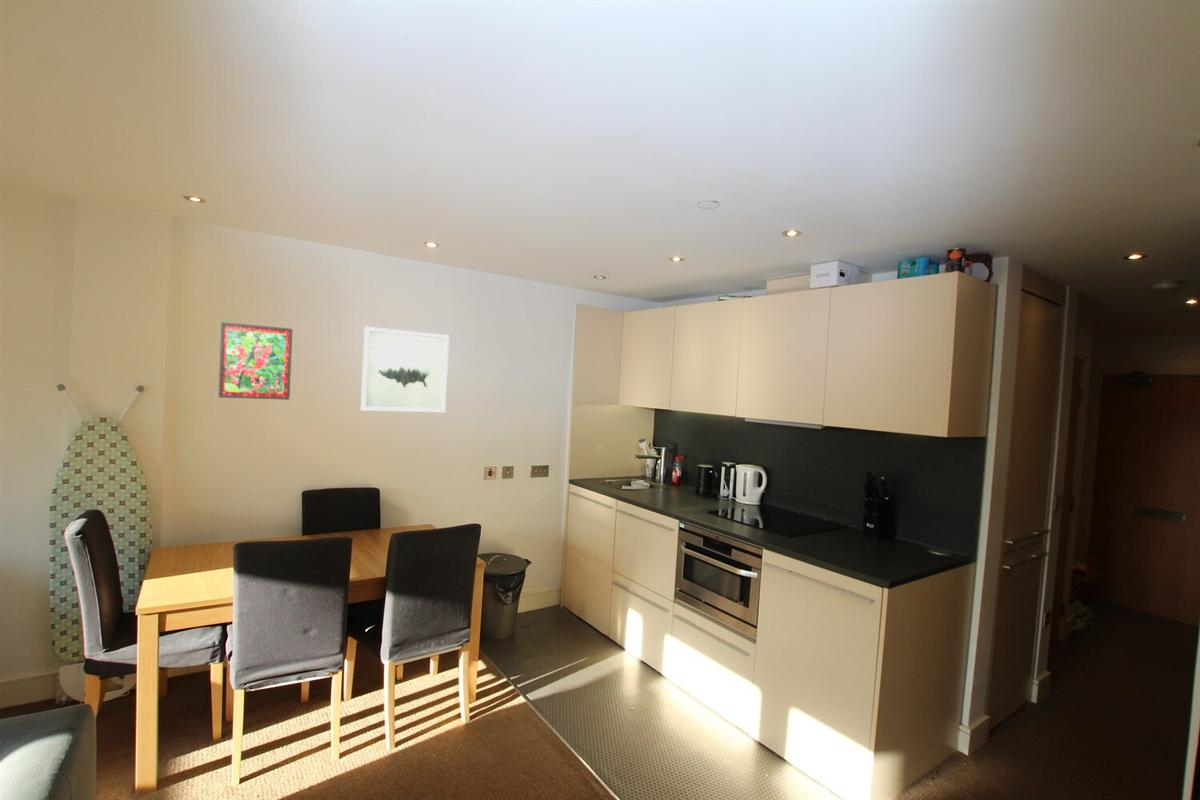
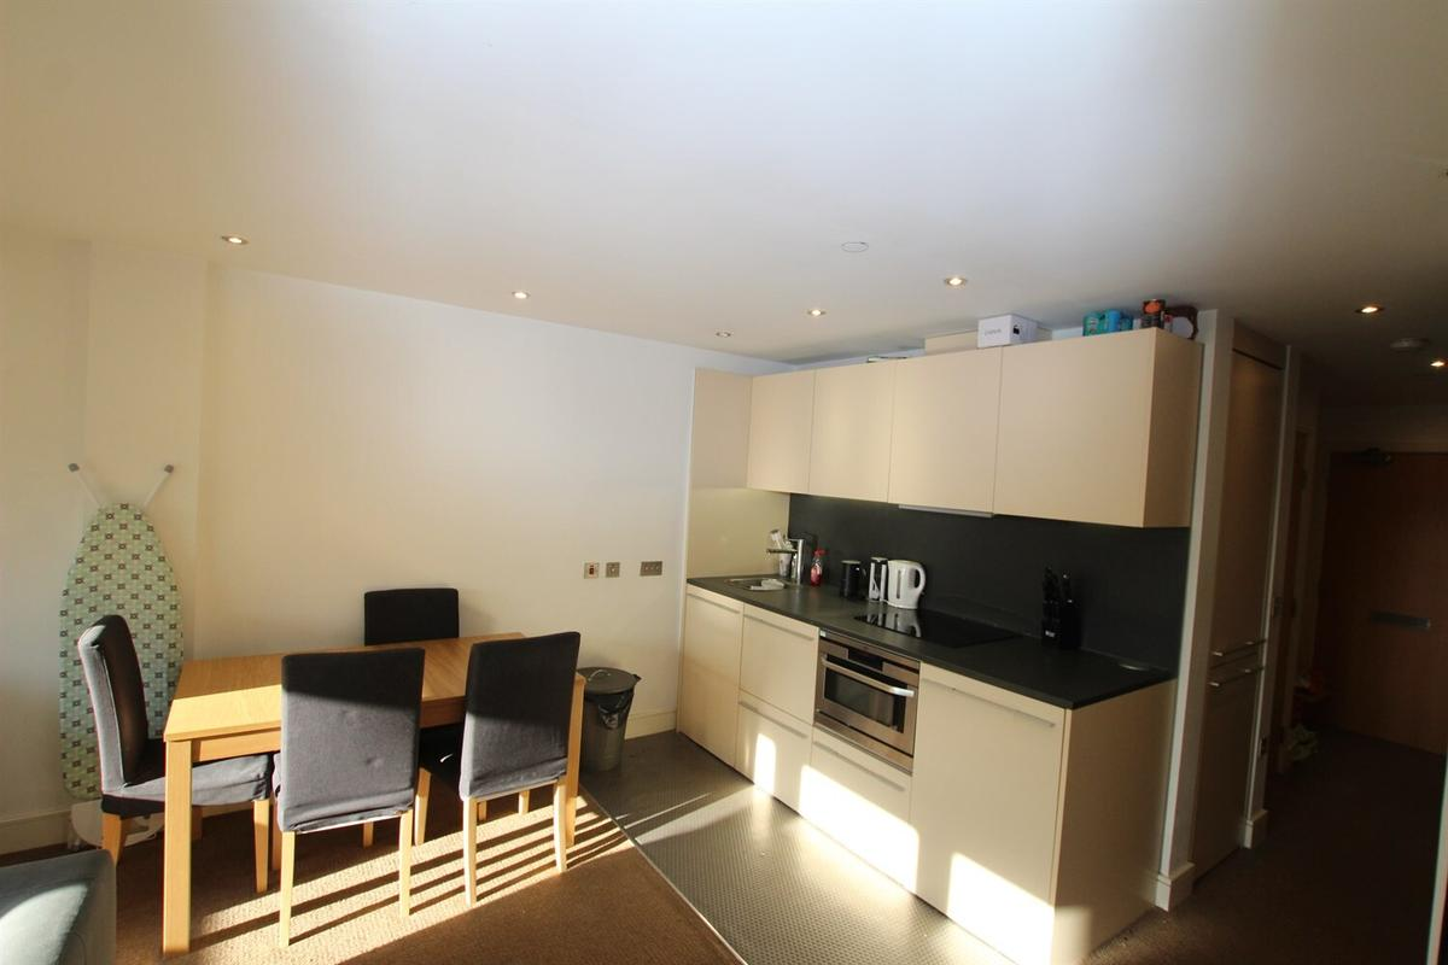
- wall art [360,326,450,413]
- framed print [217,321,293,401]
